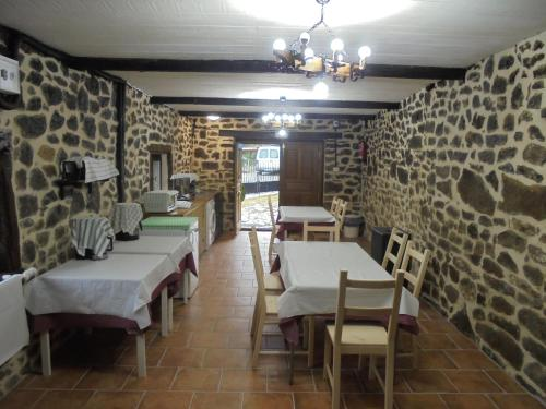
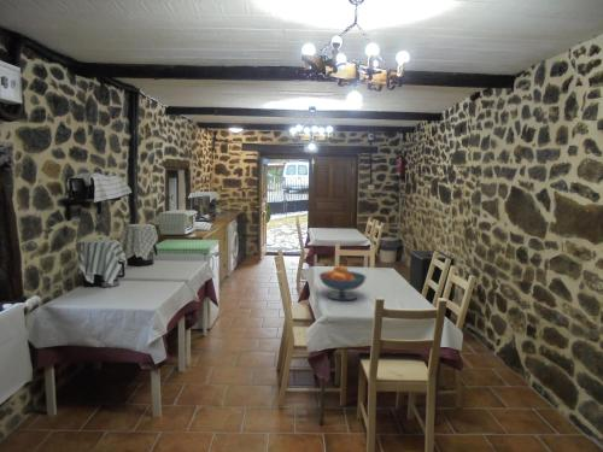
+ fruit bowl [318,264,368,301]
